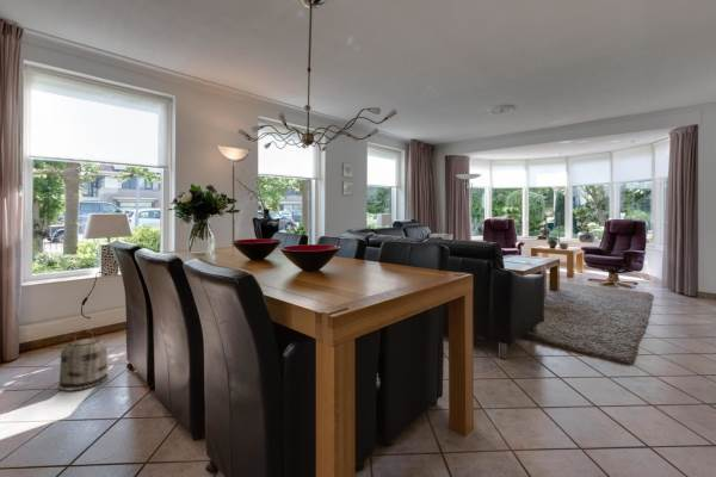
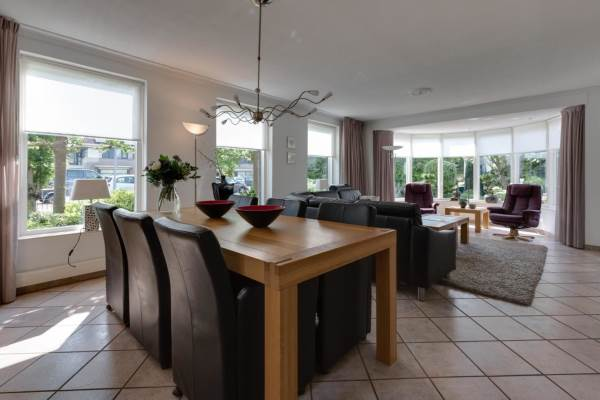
- basket [57,328,110,392]
